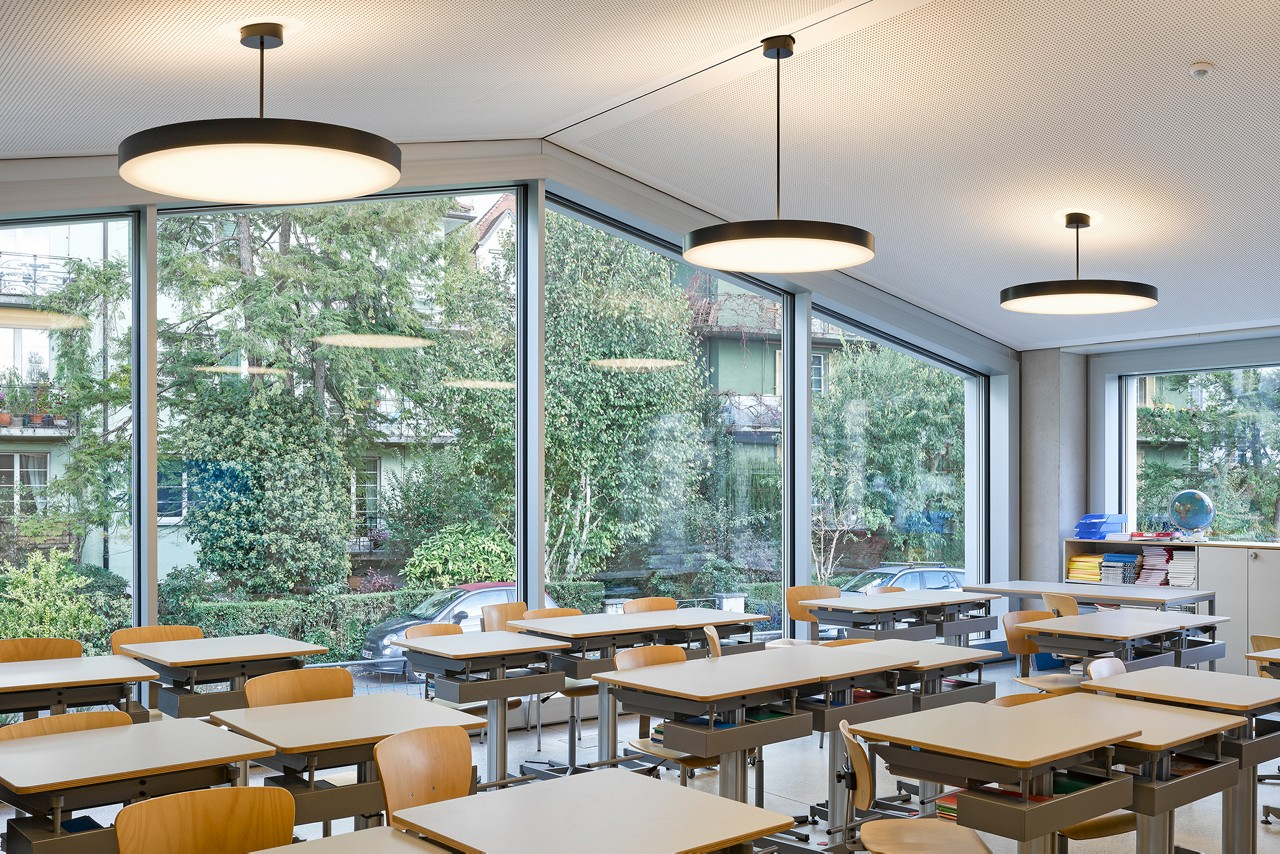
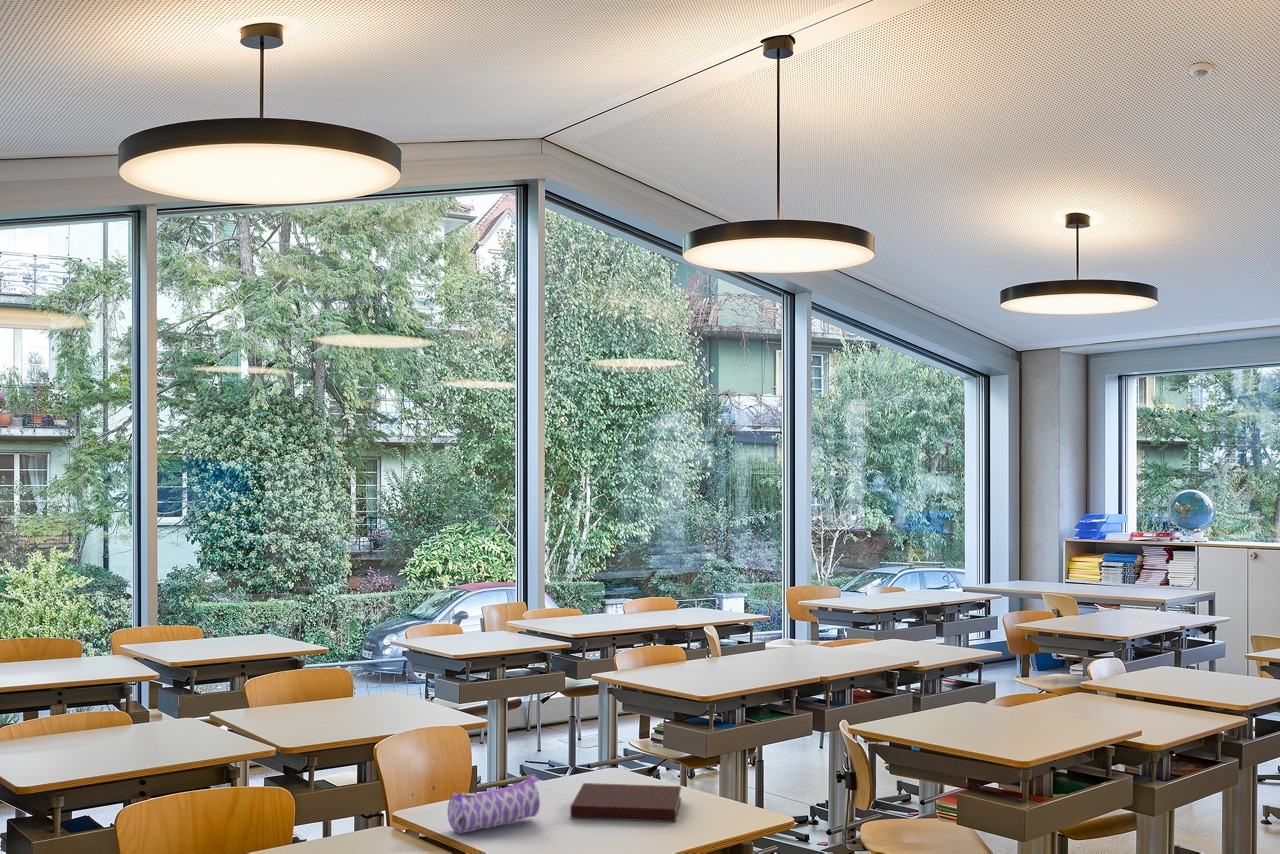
+ notebook [569,782,682,823]
+ pencil case [447,775,541,835]
